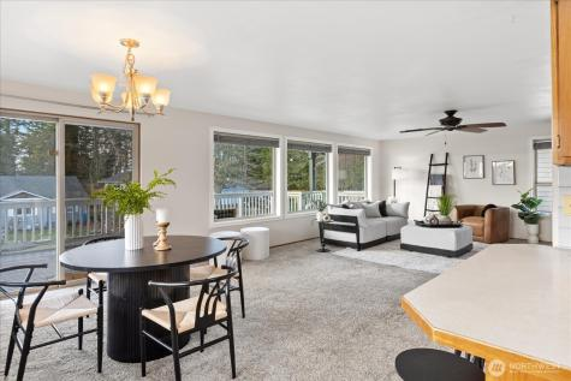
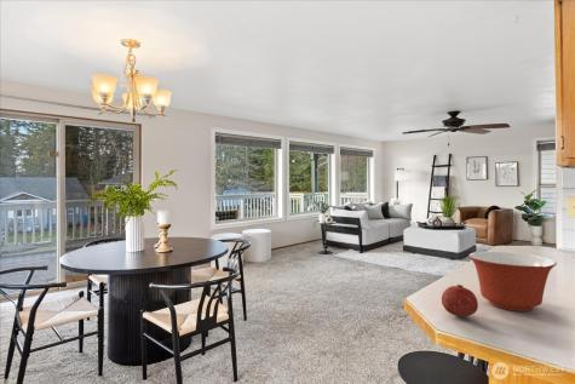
+ mixing bowl [467,251,558,313]
+ fruit [441,283,479,319]
